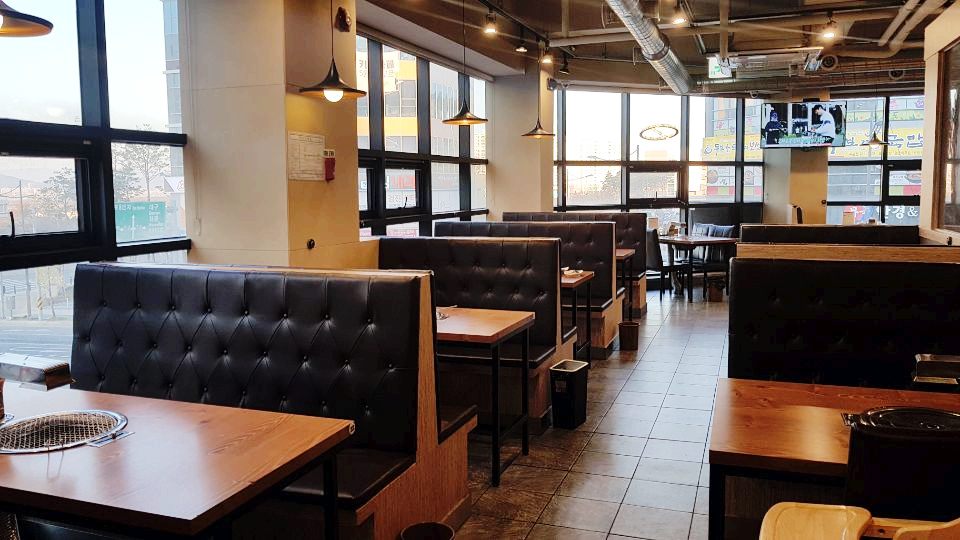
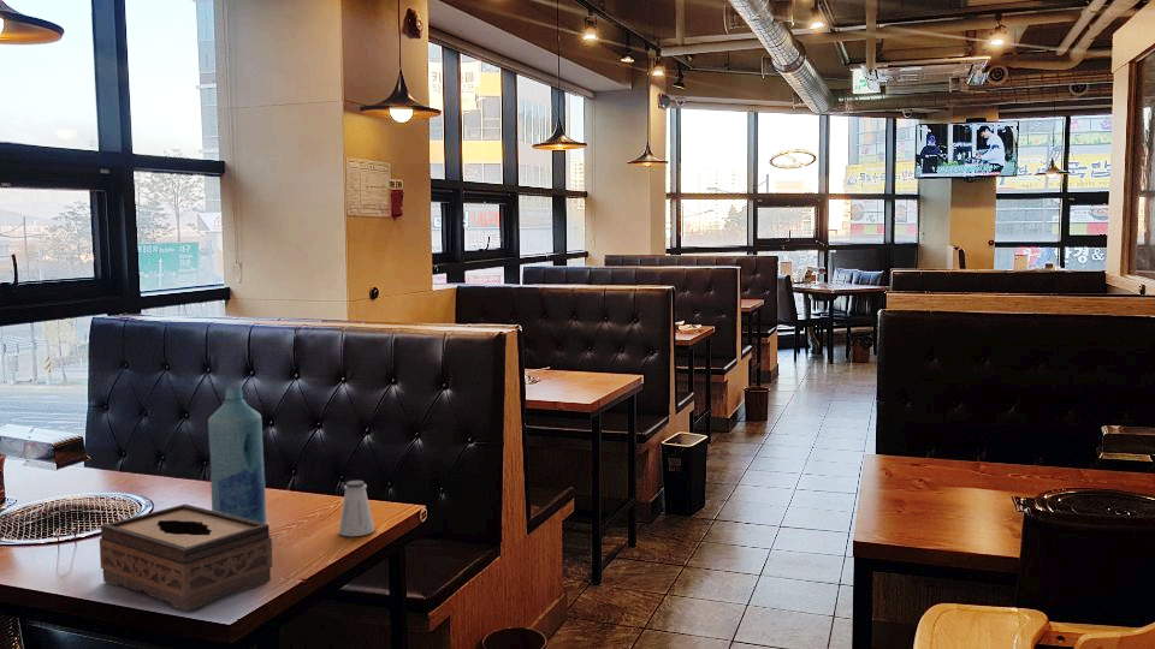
+ saltshaker [337,480,375,537]
+ bottle [207,386,267,524]
+ tissue box [99,504,273,612]
